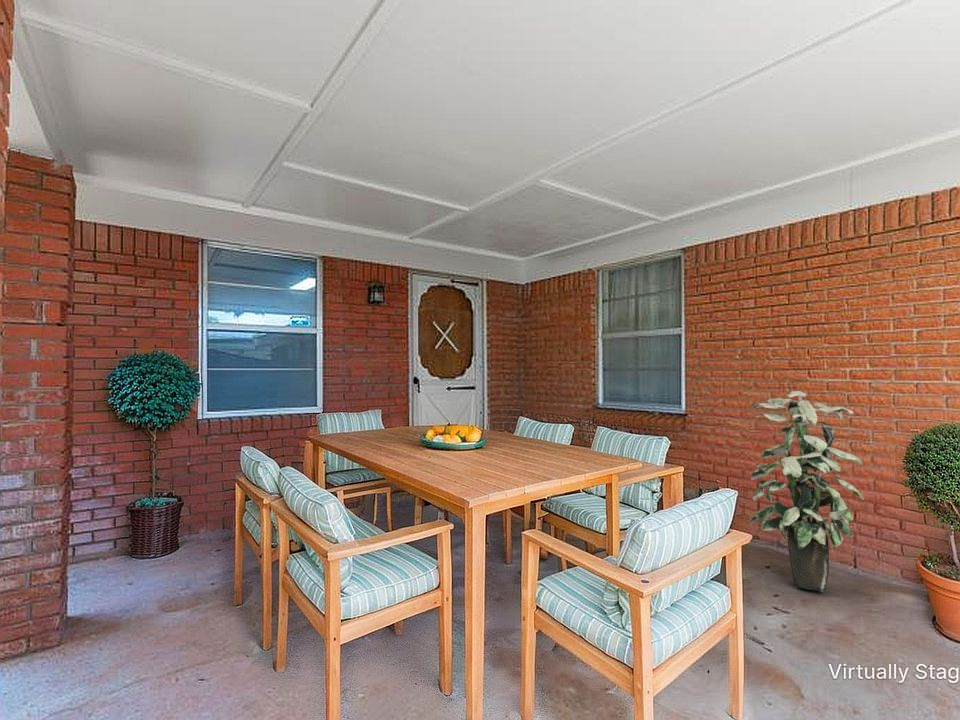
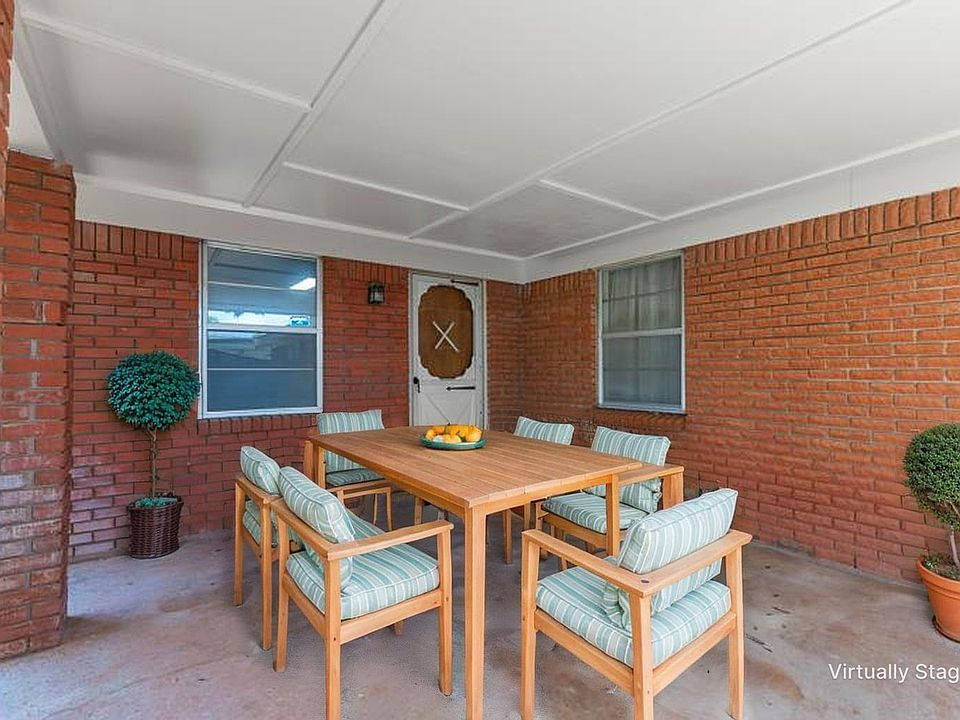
- indoor plant [749,390,865,593]
